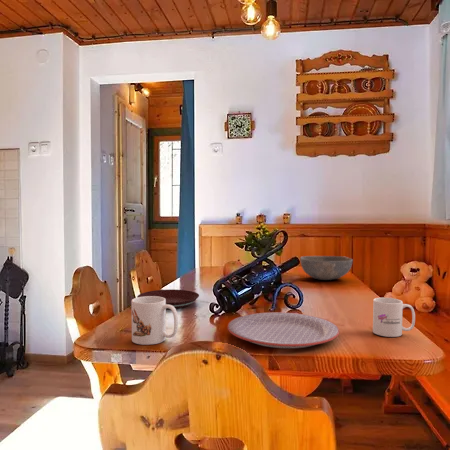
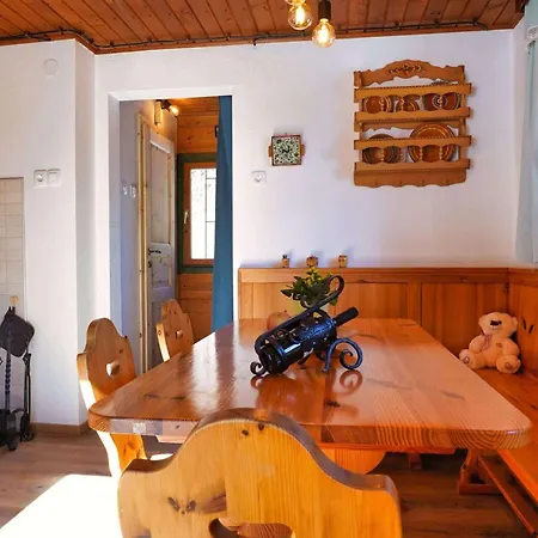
- plate [227,311,340,349]
- bowl [299,255,354,281]
- plate [136,289,200,310]
- mug [372,297,416,338]
- mug [131,296,179,346]
